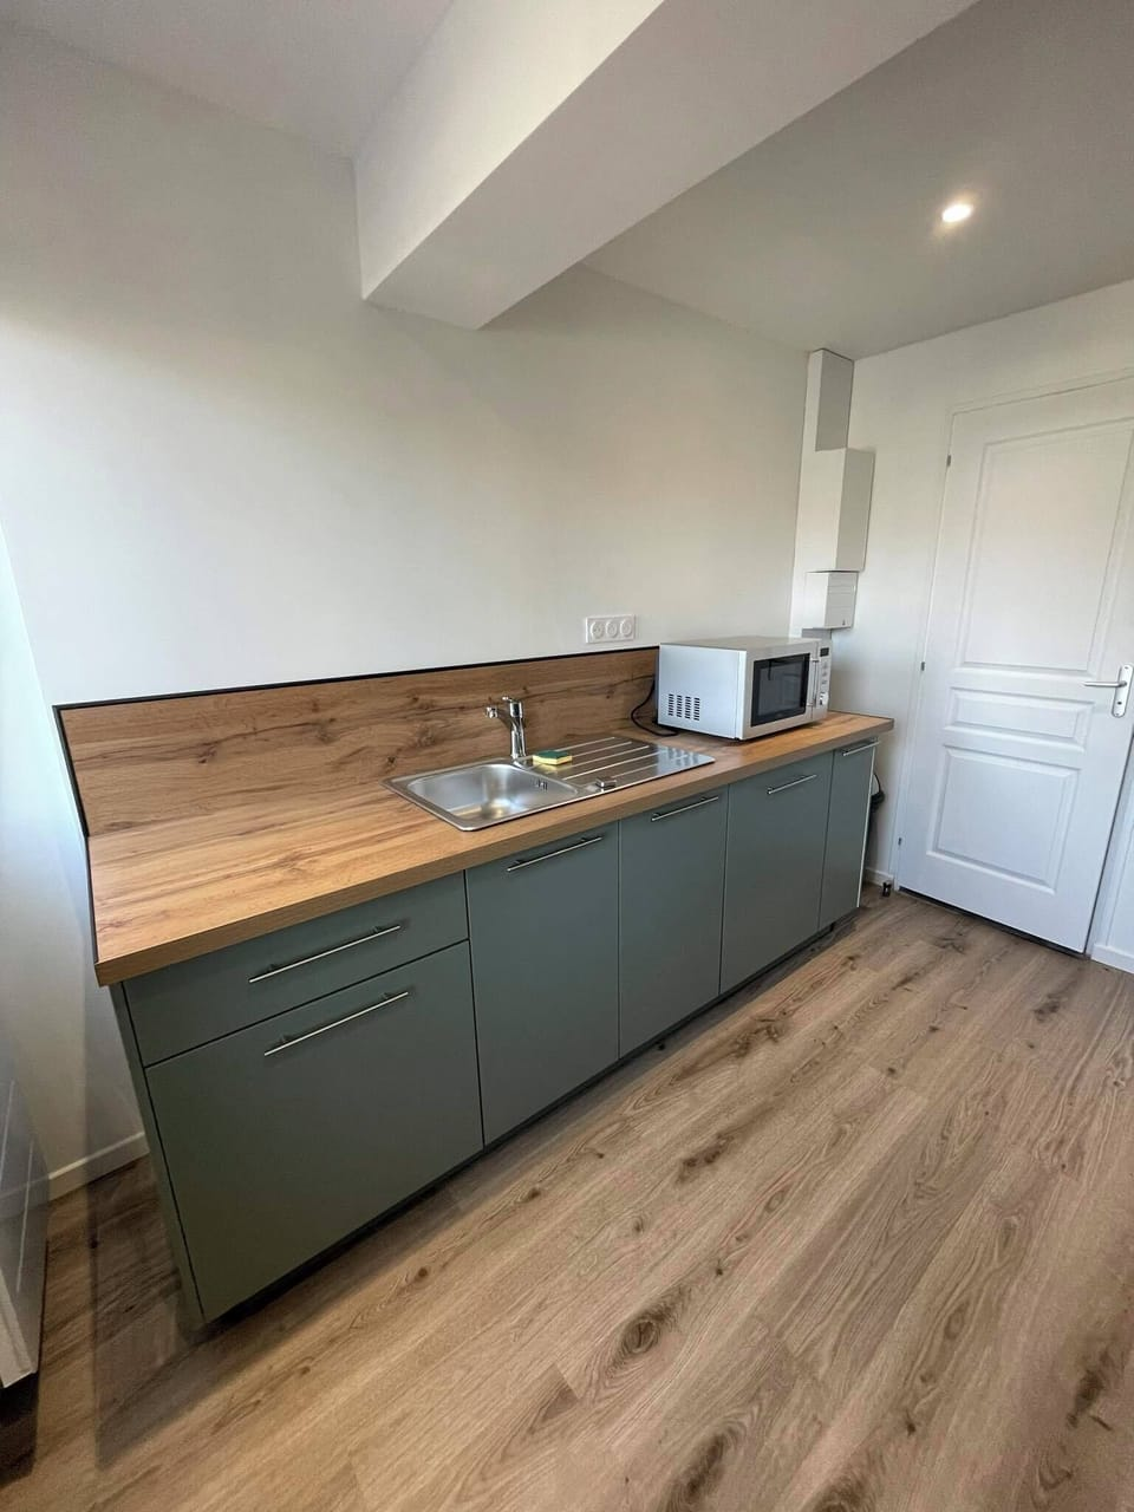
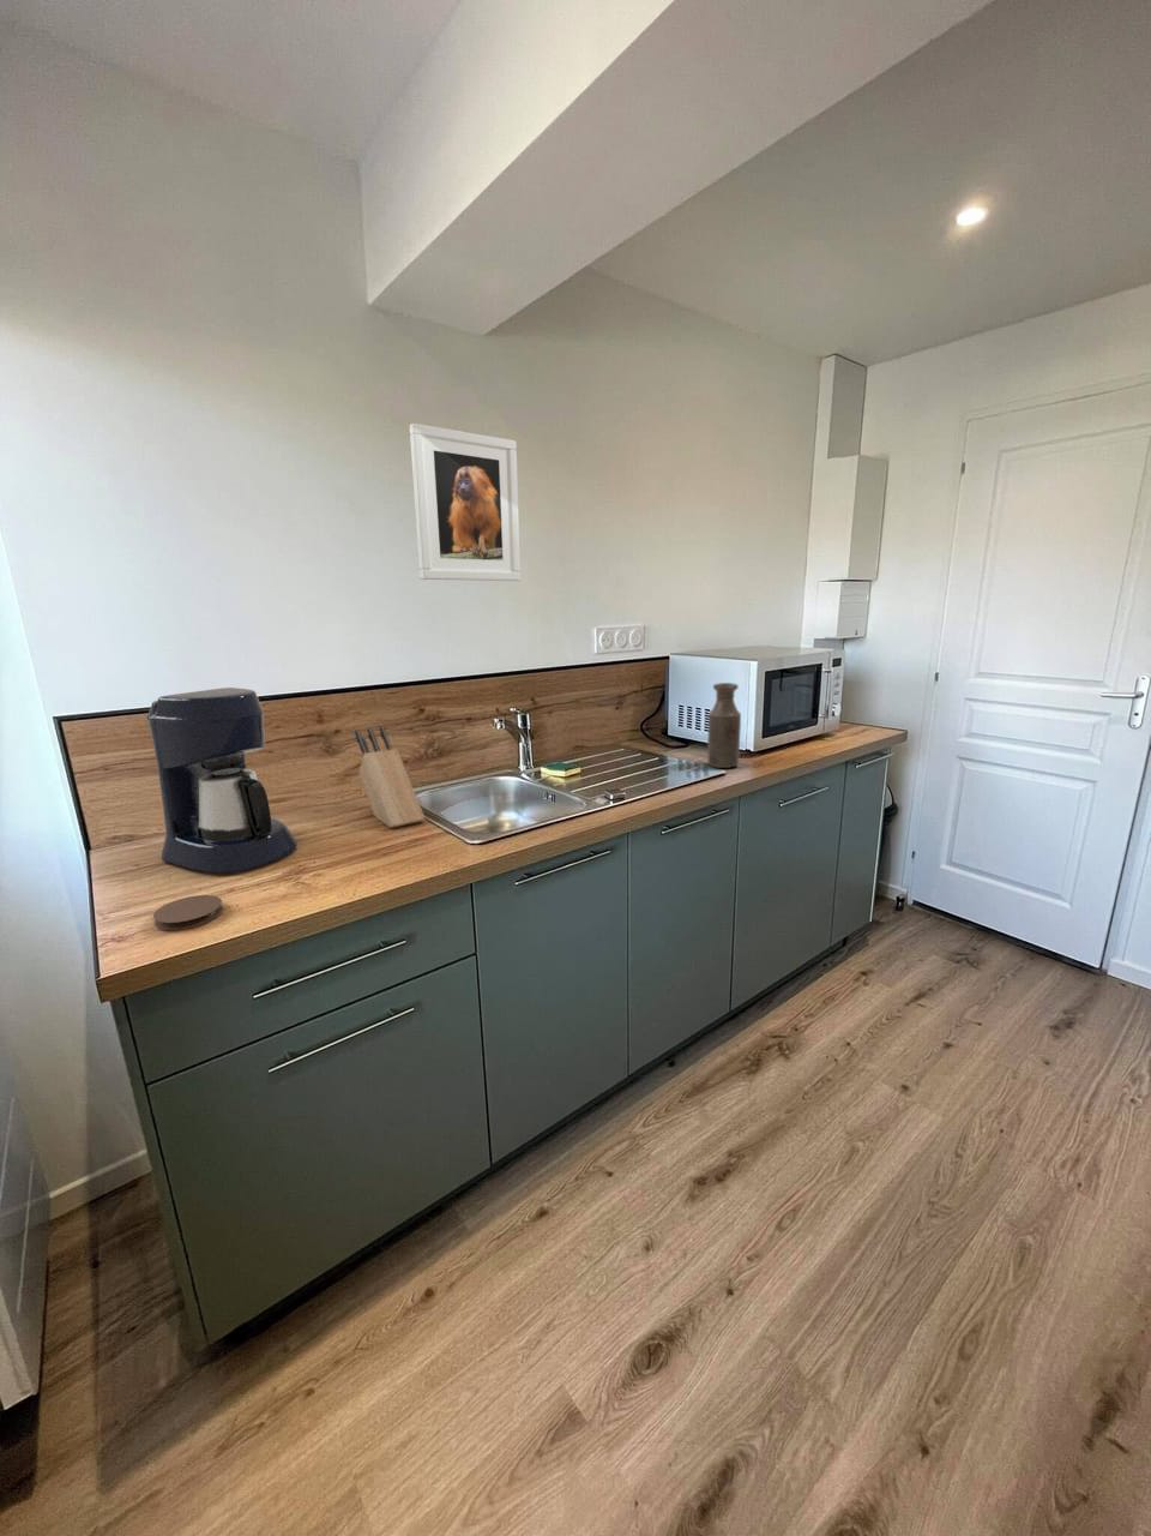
+ knife block [354,724,426,830]
+ coffee maker [145,687,299,874]
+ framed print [409,422,521,582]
+ bottle [706,682,742,769]
+ coaster [152,894,224,931]
